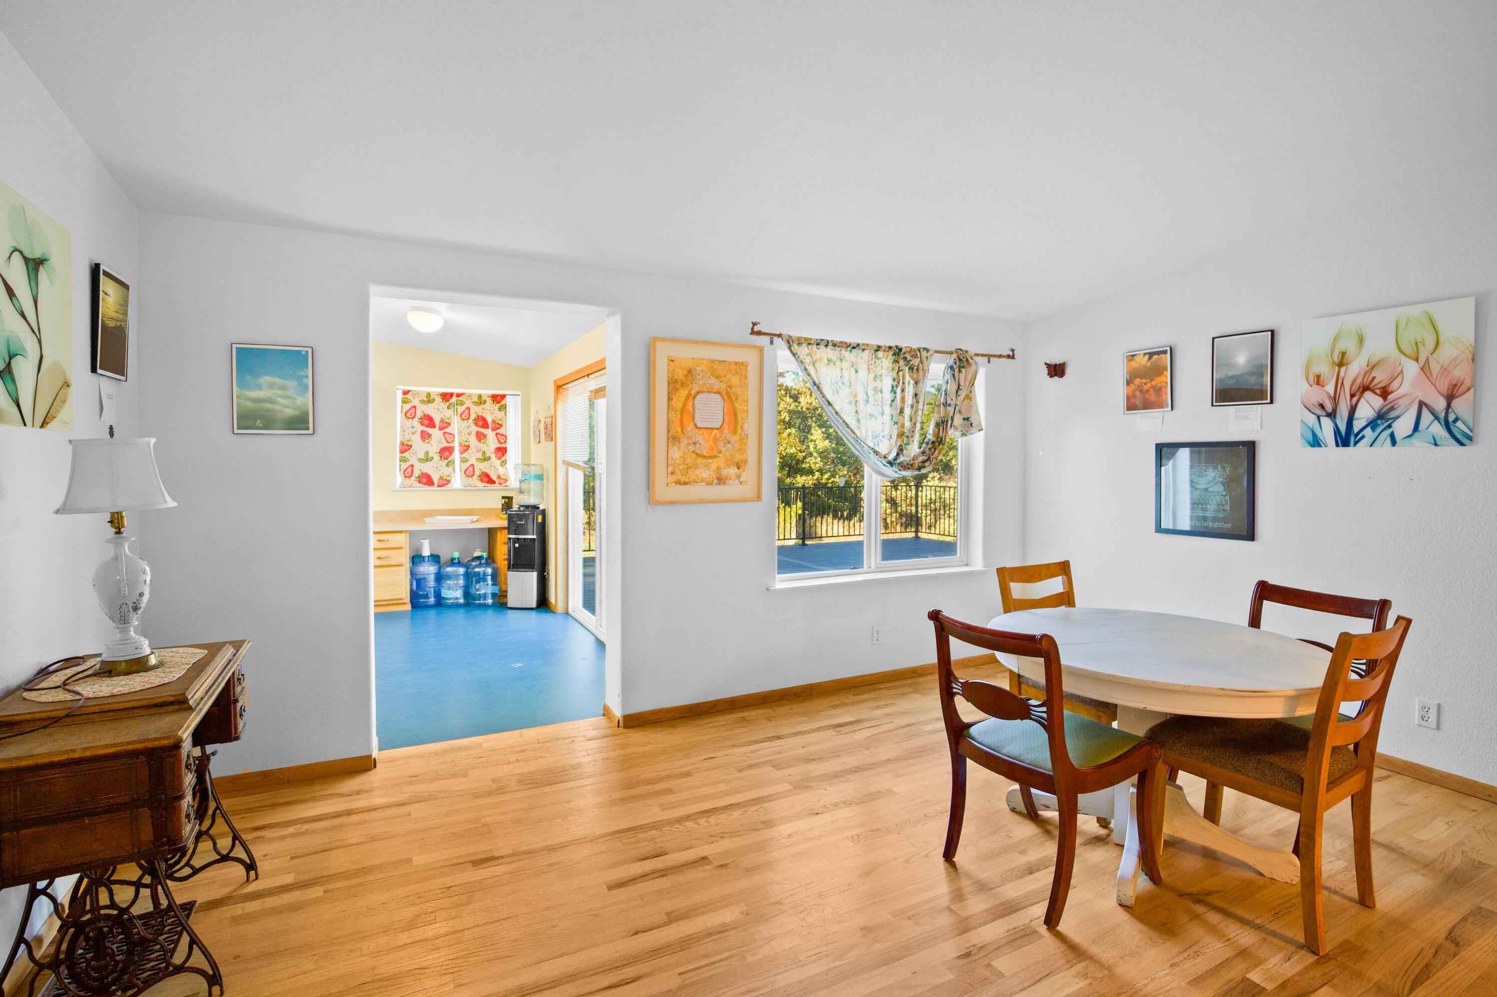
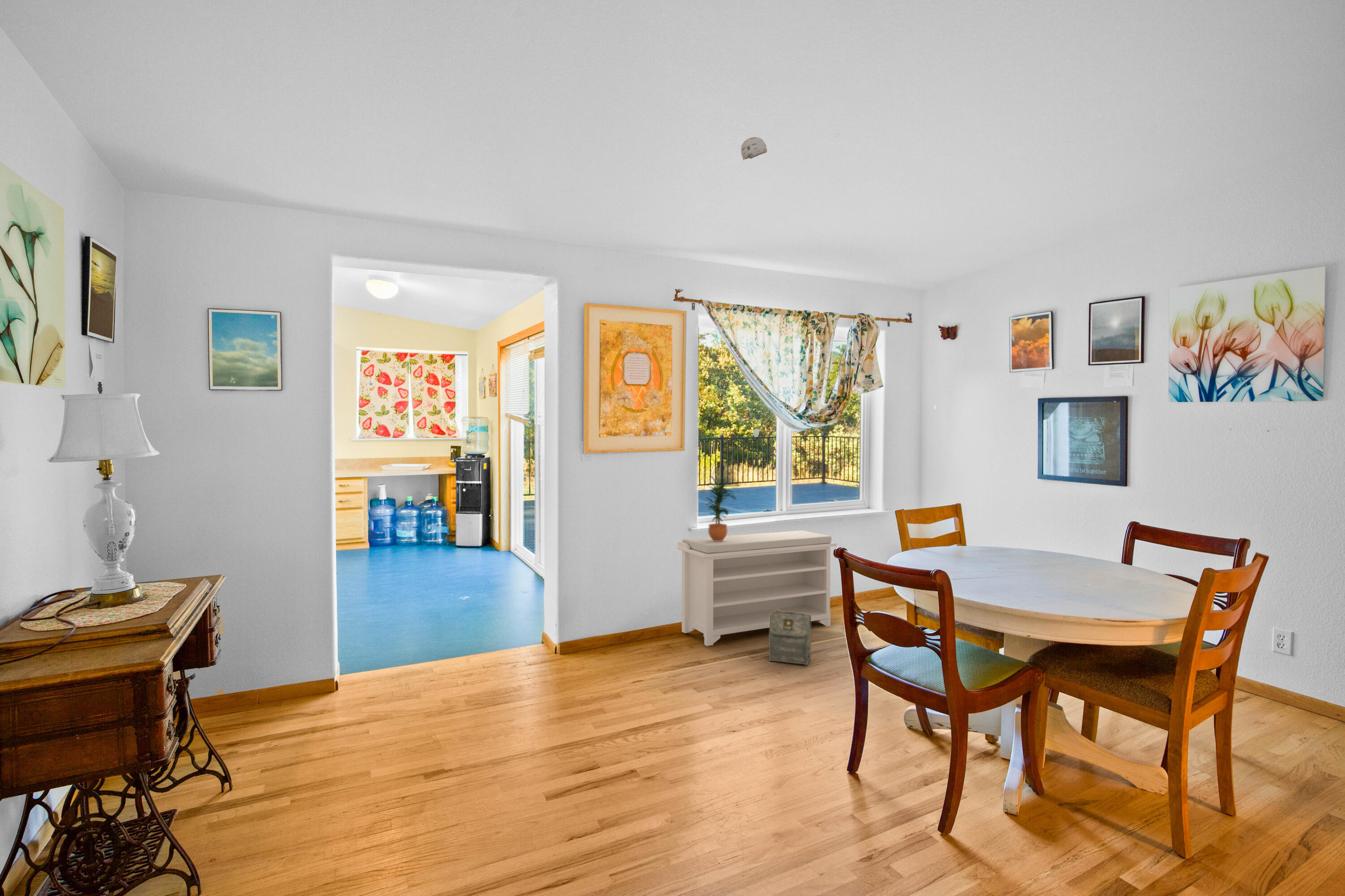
+ smoke detector [741,137,768,160]
+ bag [768,609,812,666]
+ potted plant [705,475,737,541]
+ bench [677,530,837,646]
